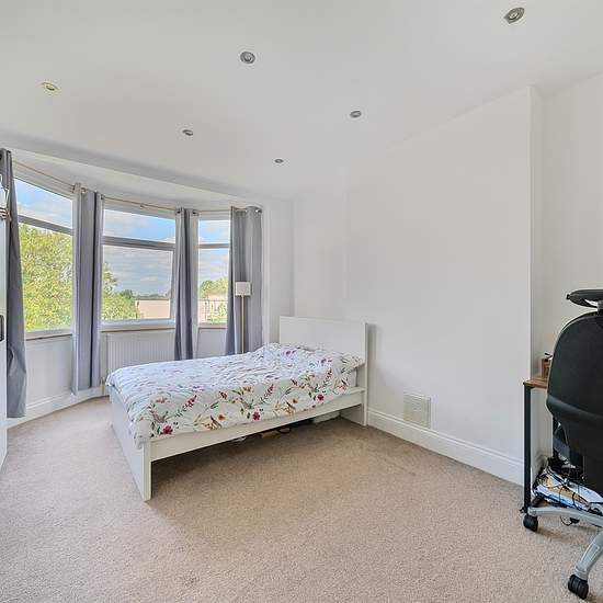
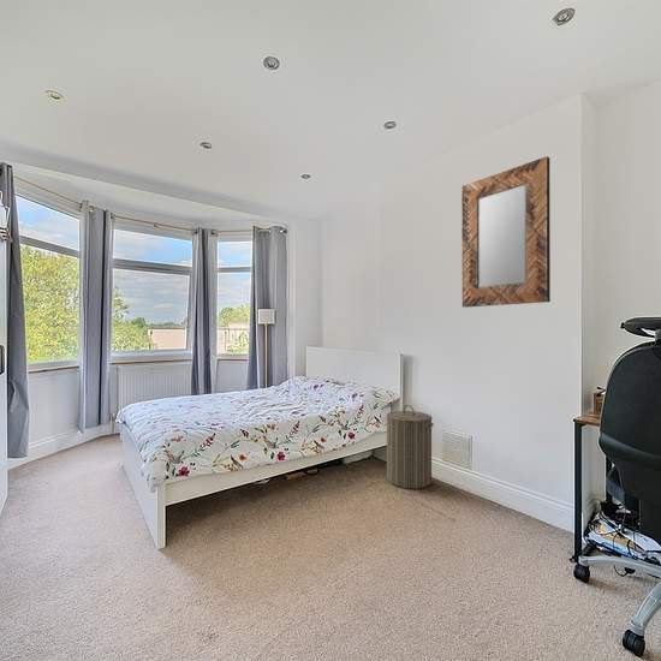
+ home mirror [460,155,552,309]
+ laundry hamper [386,404,435,489]
